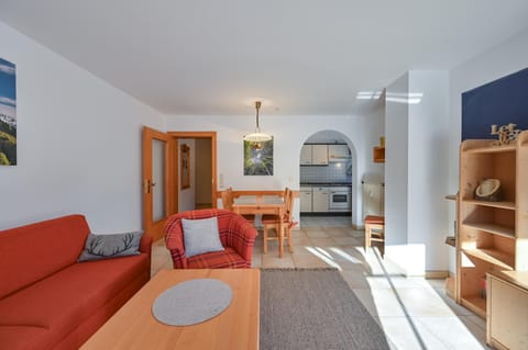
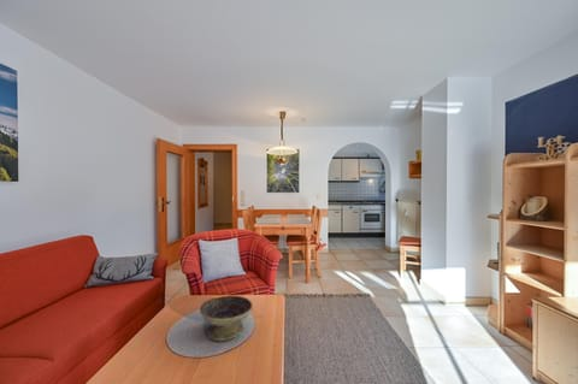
+ decorative bowl [199,295,254,342]
